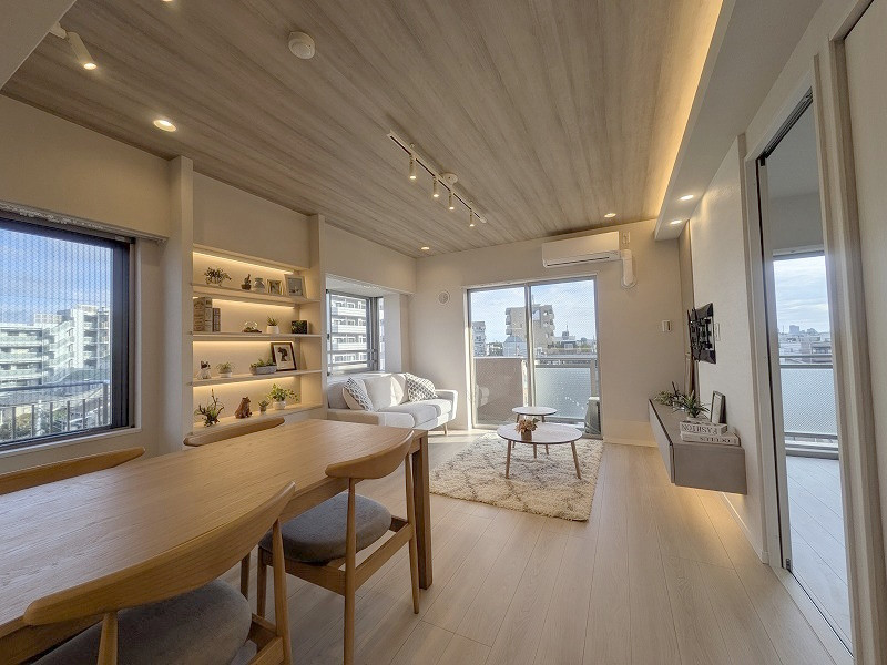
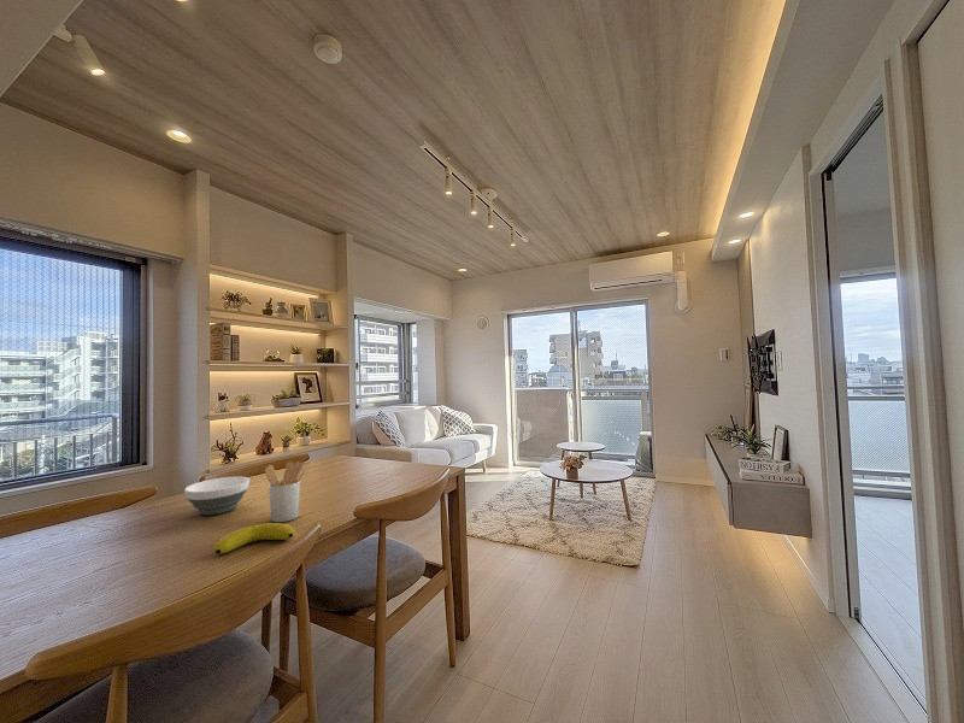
+ fruit [212,522,296,556]
+ utensil holder [264,460,306,523]
+ bowl [183,476,251,516]
